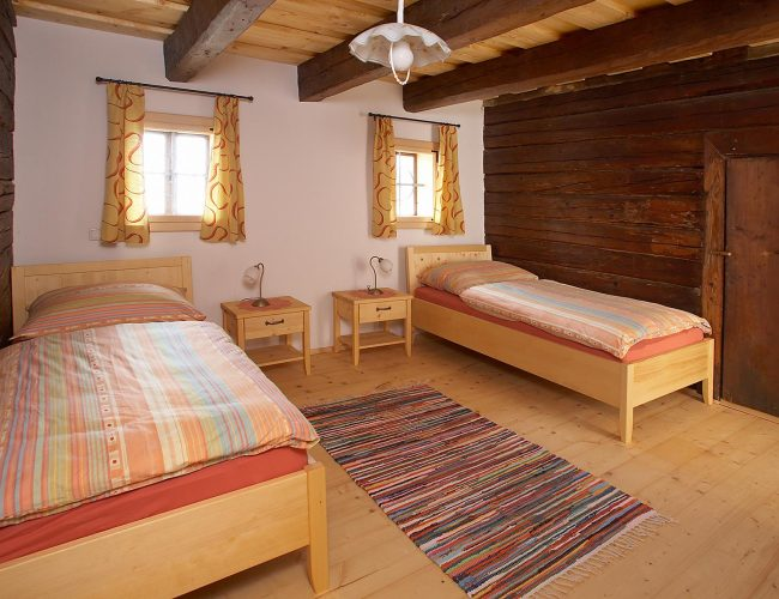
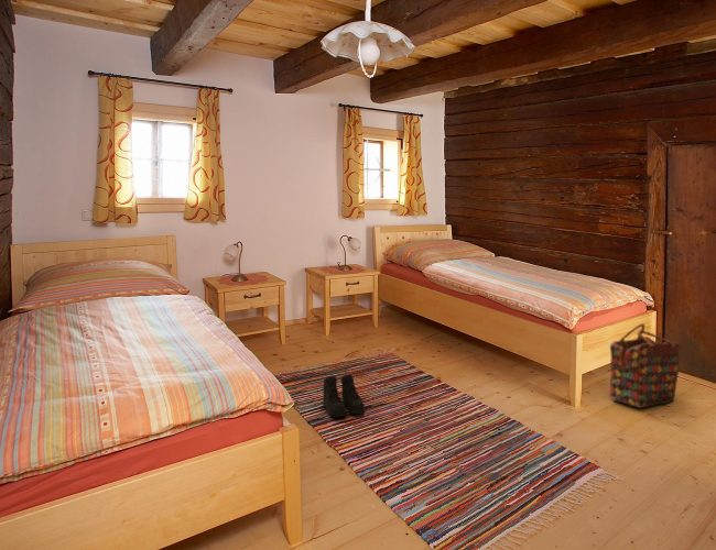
+ backpack [609,323,681,409]
+ boots [322,373,366,418]
